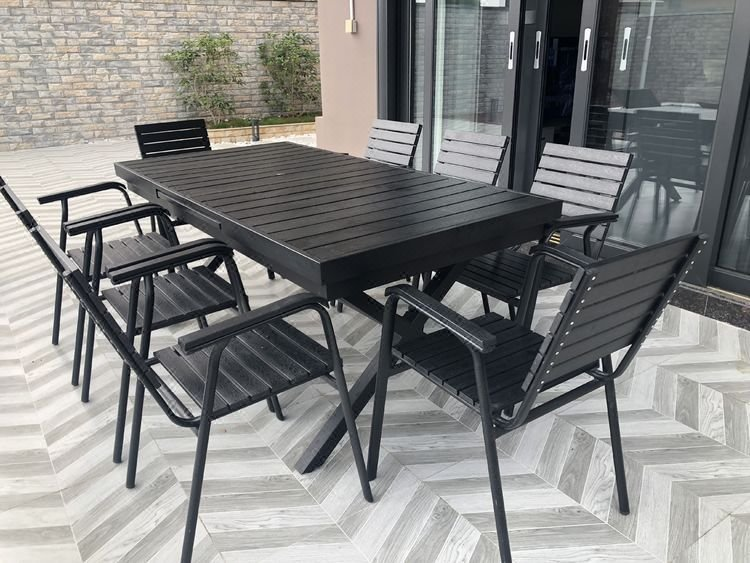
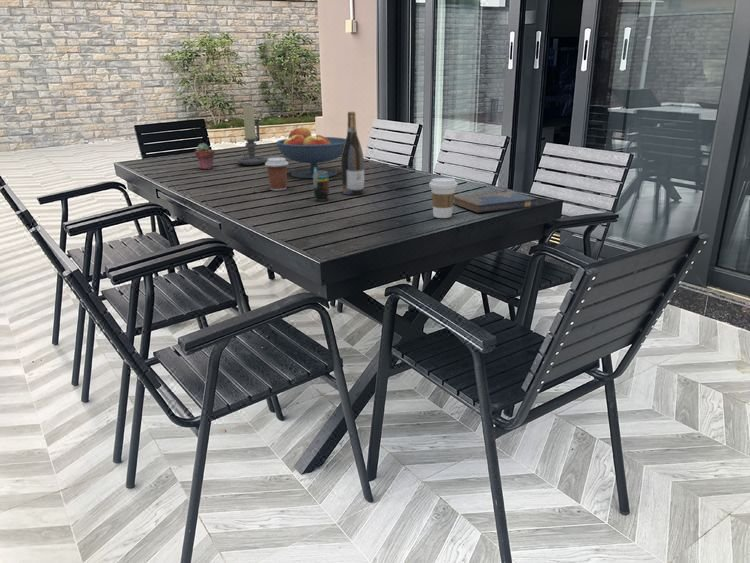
+ coffee cup [428,177,458,219]
+ wine bottle [340,111,365,196]
+ coffee cup [264,156,289,192]
+ beverage can [312,167,330,202]
+ candle holder [236,105,269,166]
+ fruit bowl [275,126,346,179]
+ potted succulent [194,142,216,170]
+ hardcover book [453,190,539,214]
